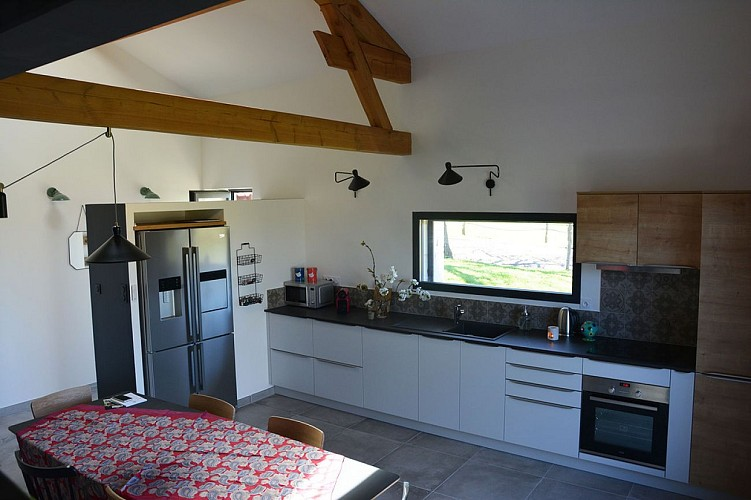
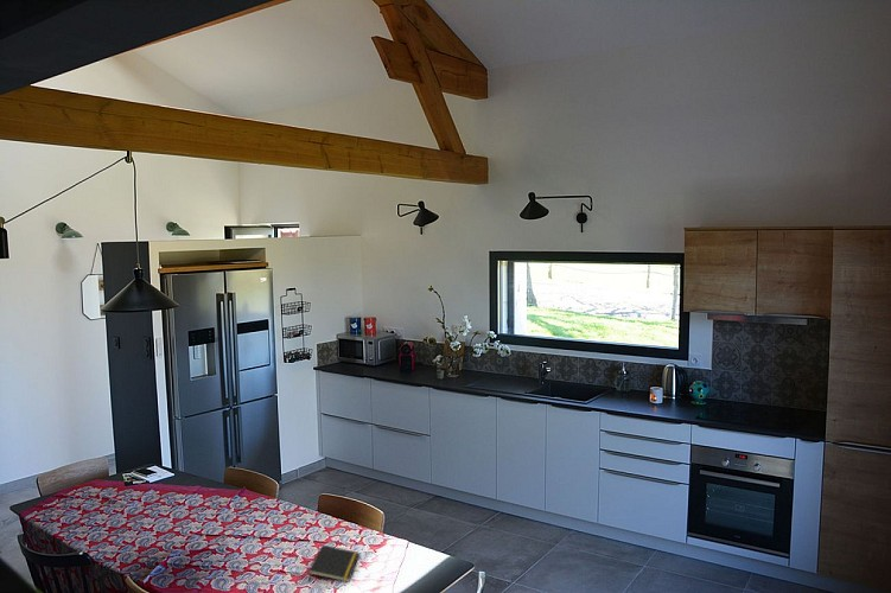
+ notepad [307,544,361,584]
